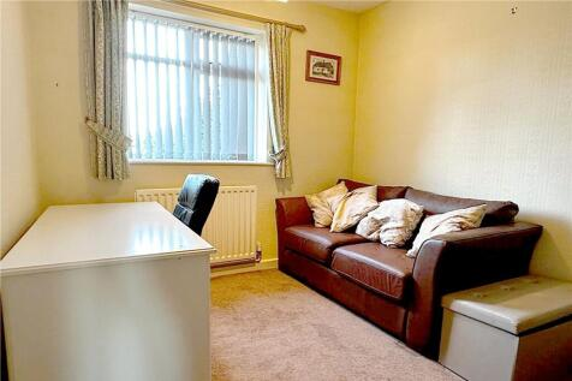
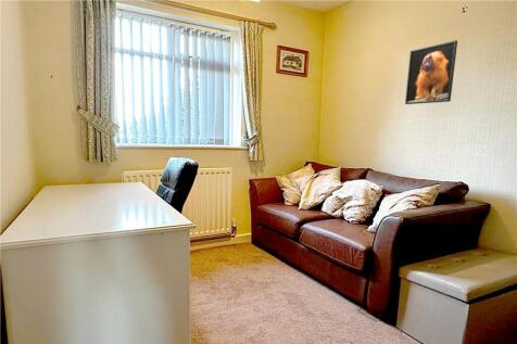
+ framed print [404,39,458,105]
